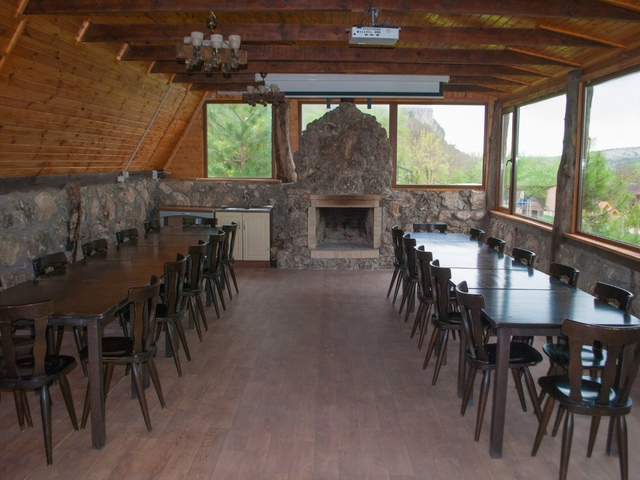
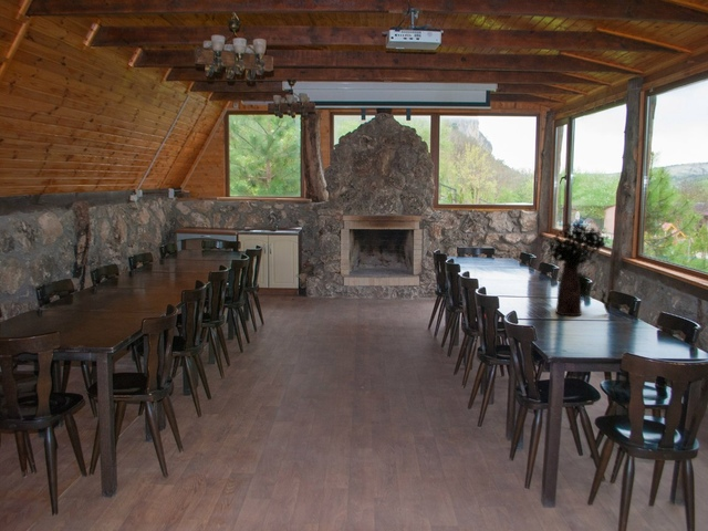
+ potted plant [541,220,615,316]
